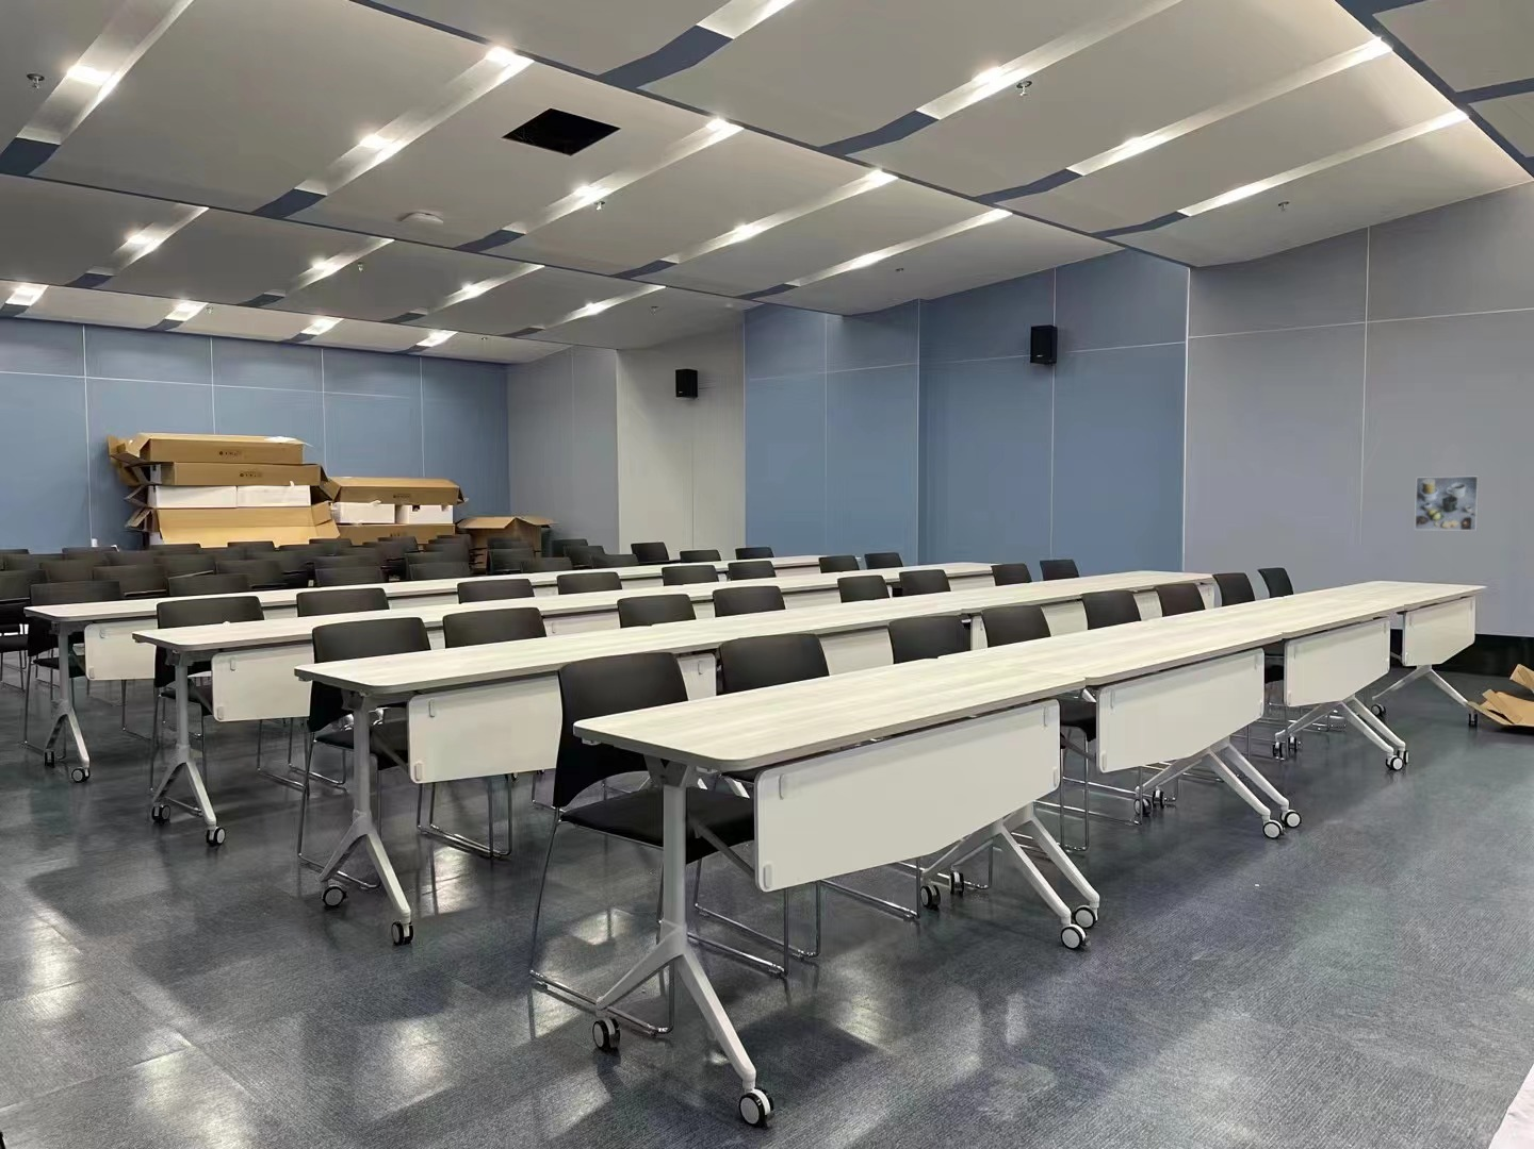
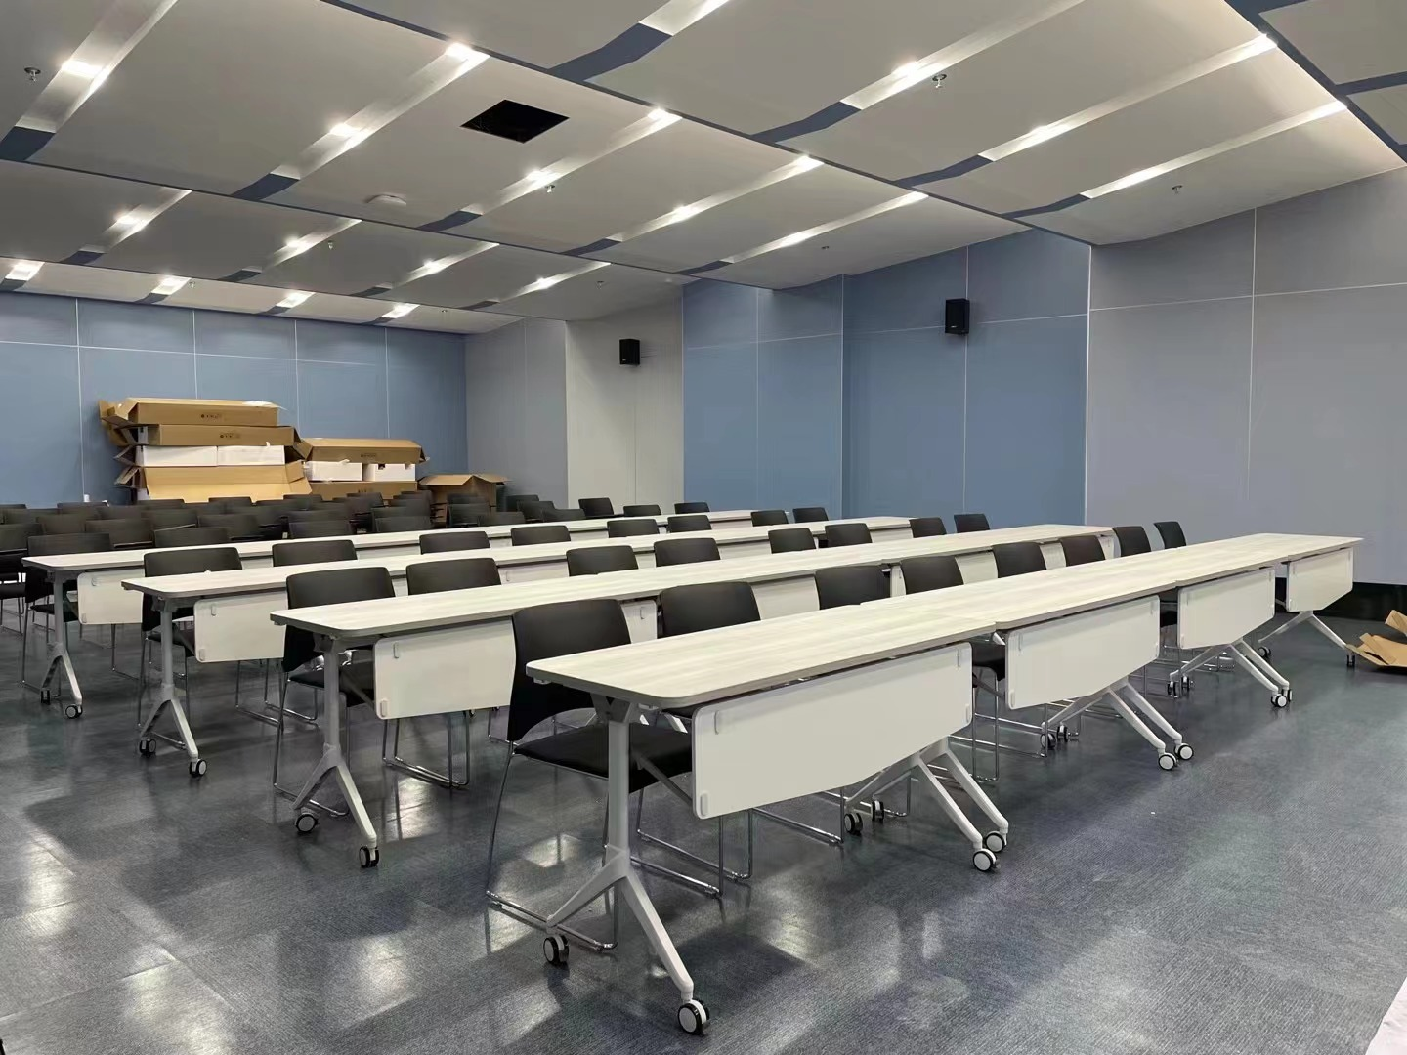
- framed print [1413,476,1480,532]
